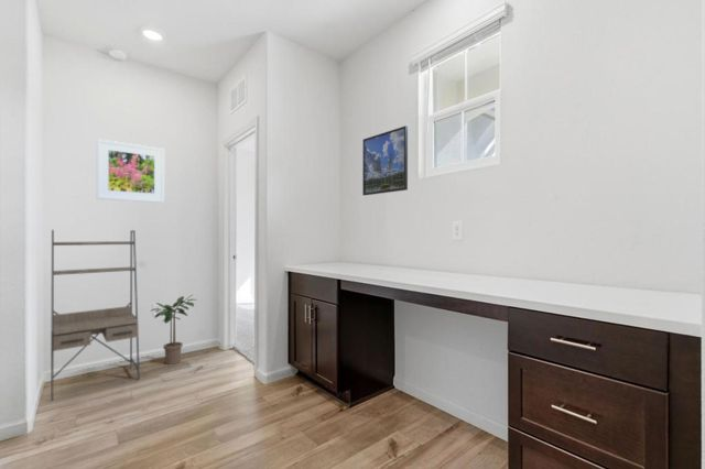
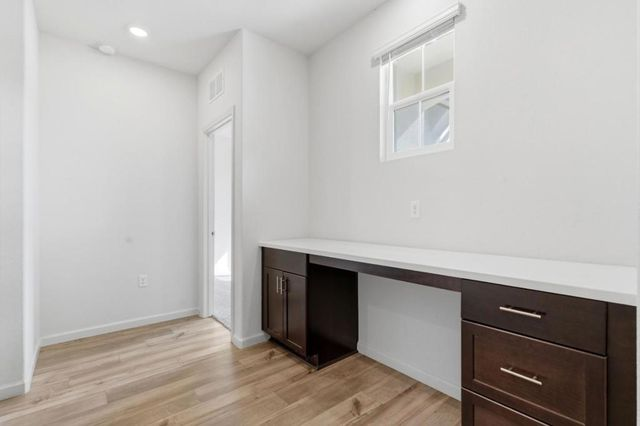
- shelving unit [50,229,141,402]
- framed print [361,124,409,196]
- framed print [96,138,165,204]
- potted plant [149,294,198,366]
